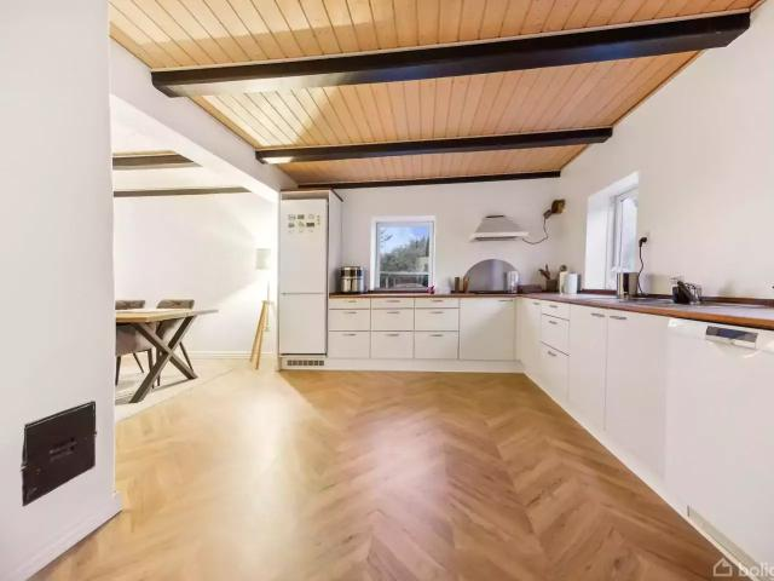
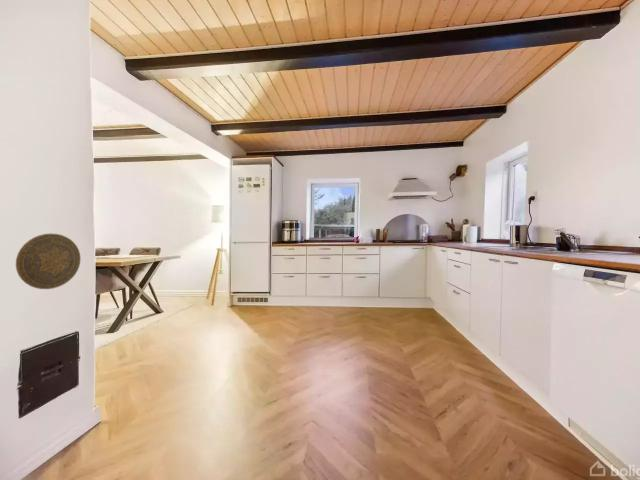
+ decorative plate [15,233,82,290]
